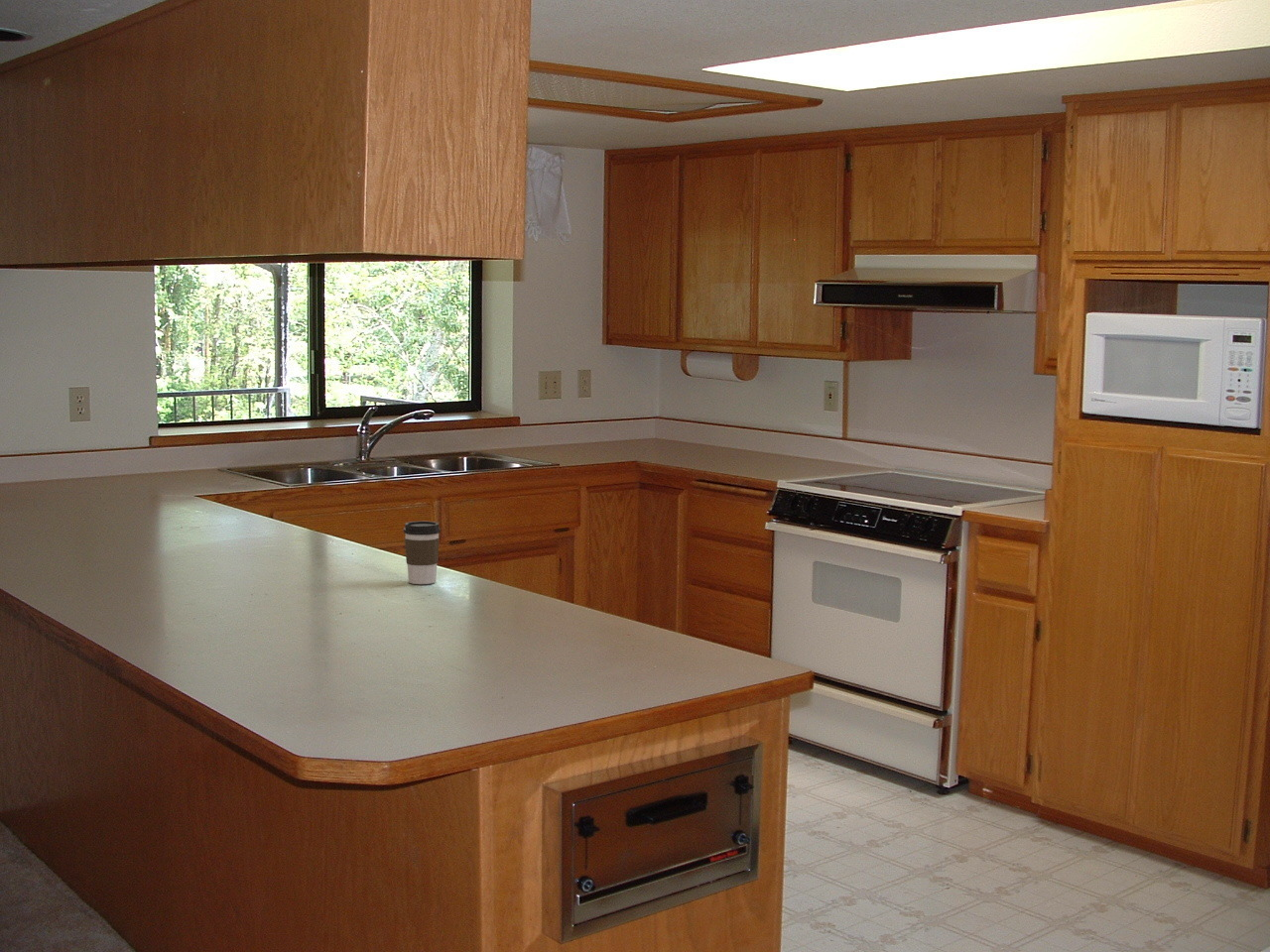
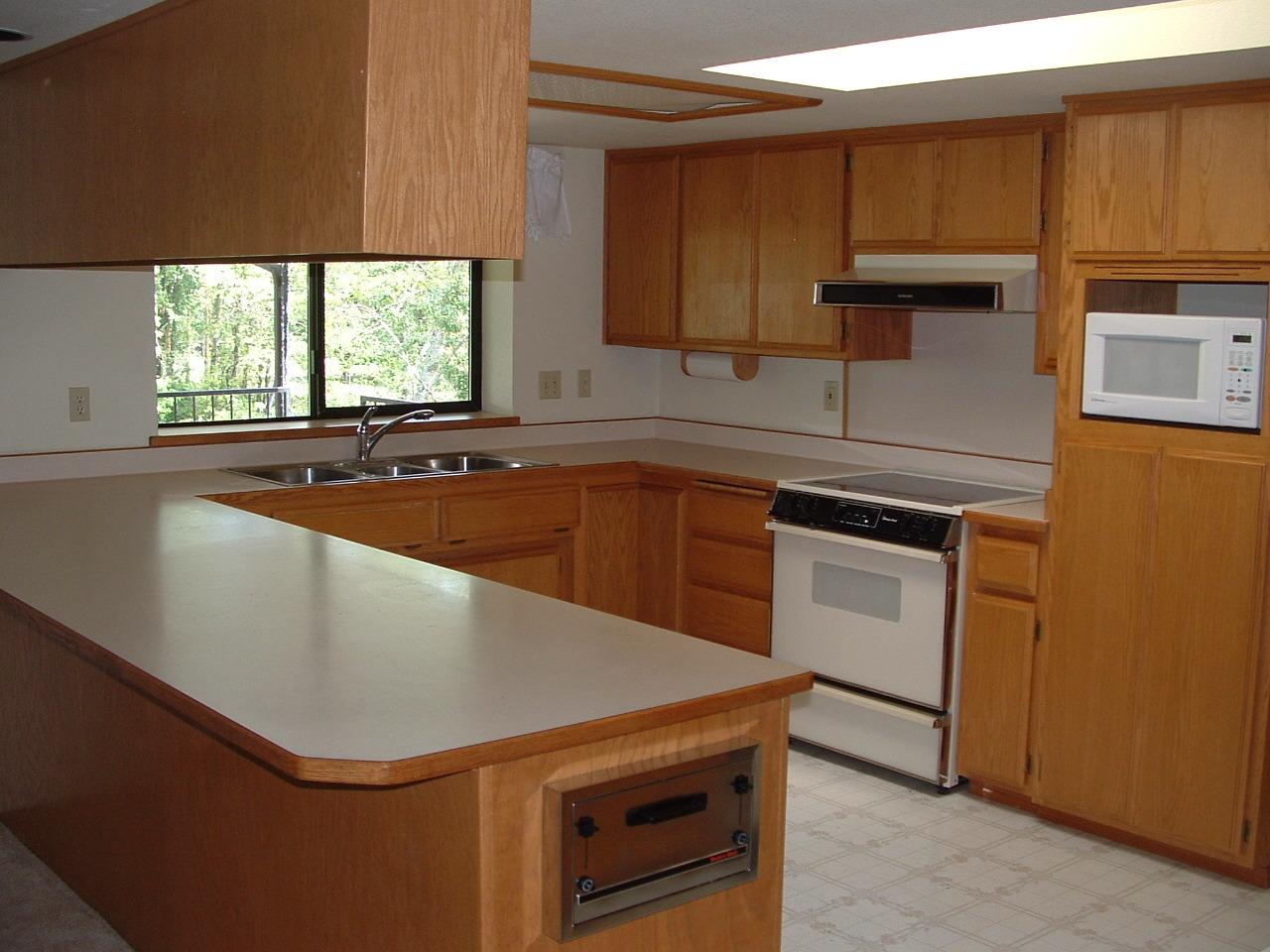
- coffee cup [403,521,442,585]
